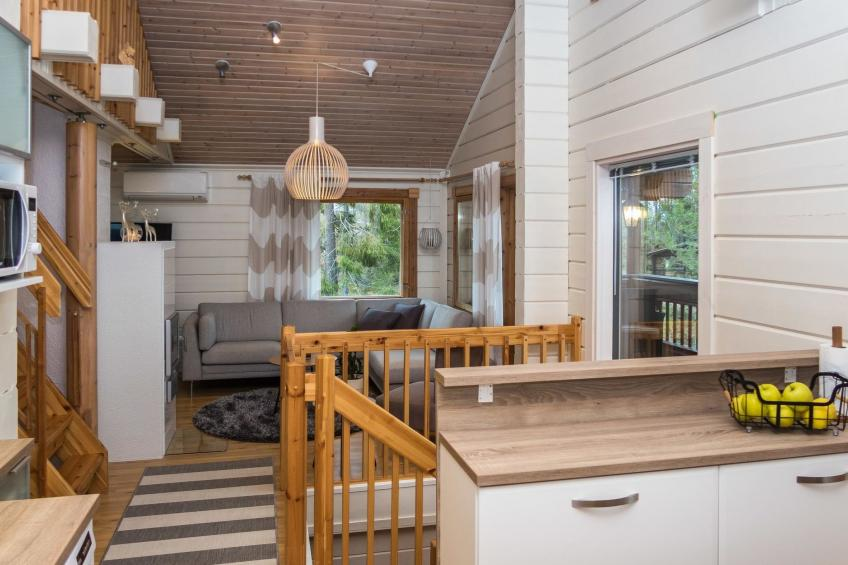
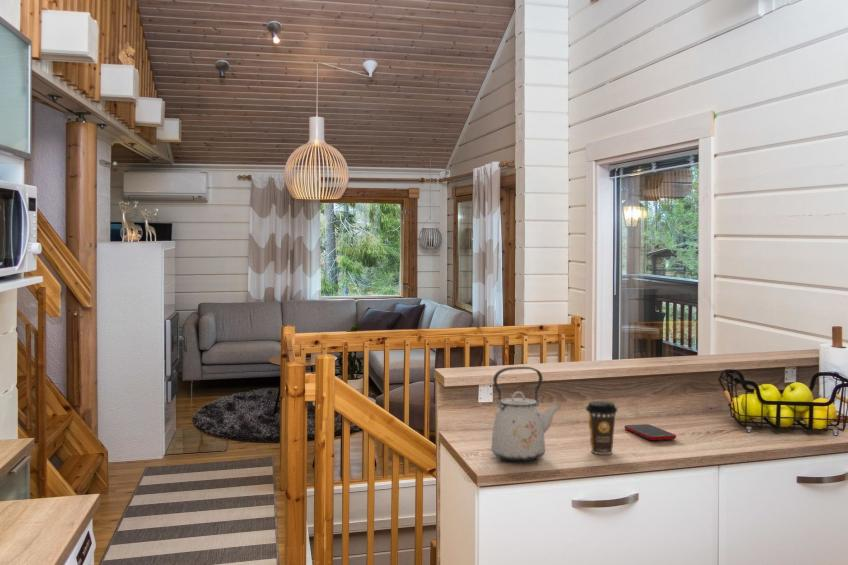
+ kettle [490,366,562,462]
+ cell phone [624,423,677,441]
+ coffee cup [585,400,619,455]
